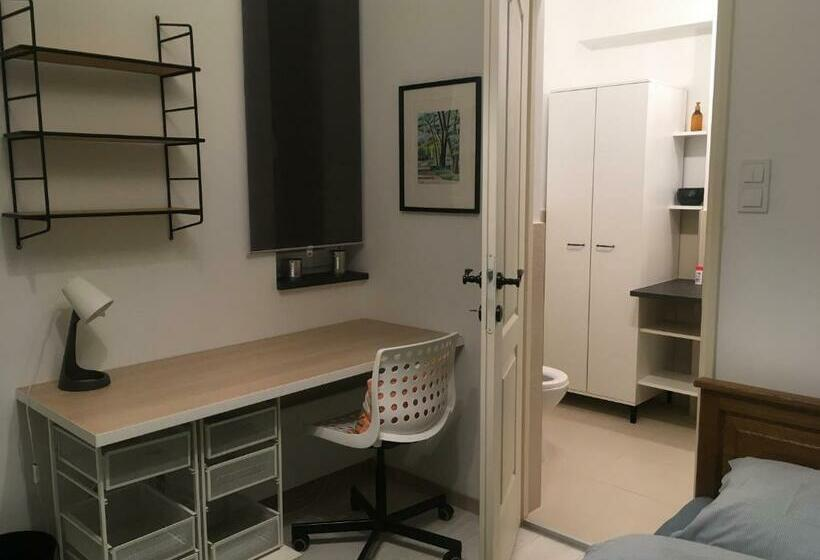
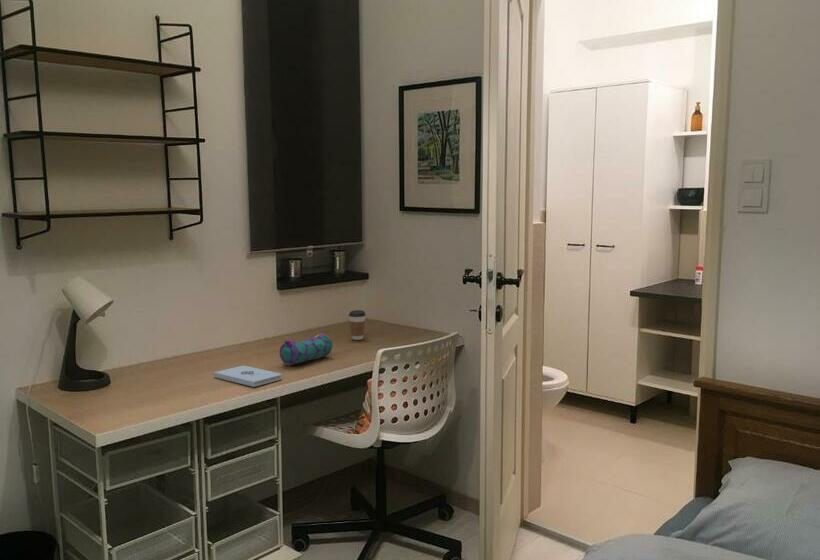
+ coffee cup [348,309,367,341]
+ pencil case [279,332,333,366]
+ notepad [213,365,282,388]
